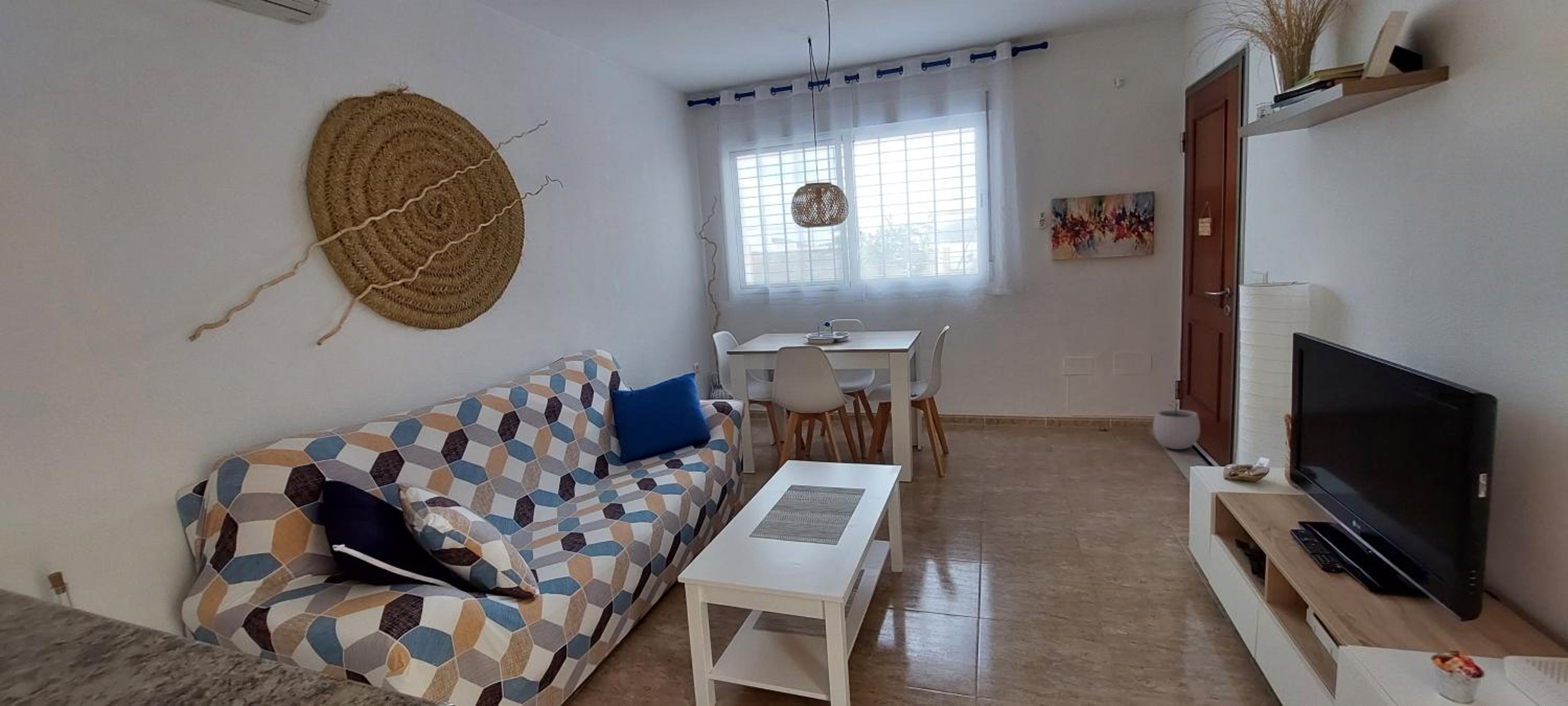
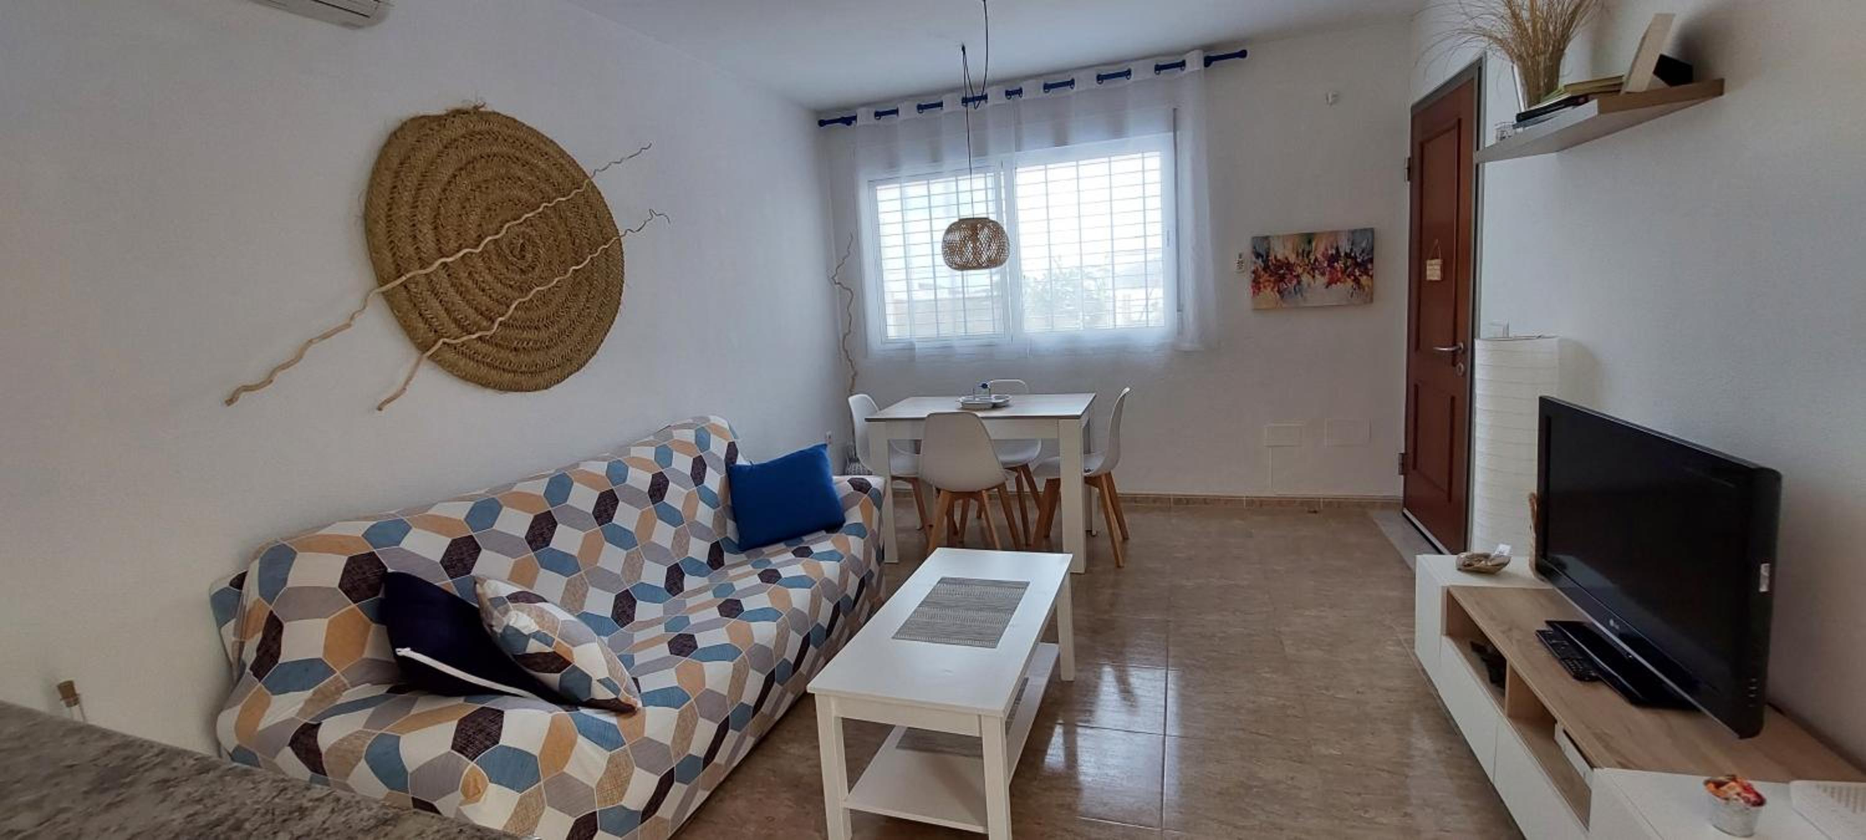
- plant pot [1152,396,1201,450]
